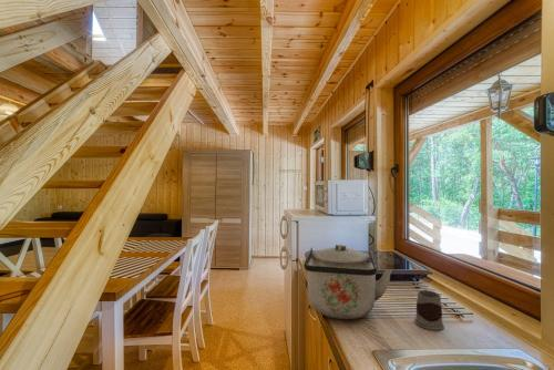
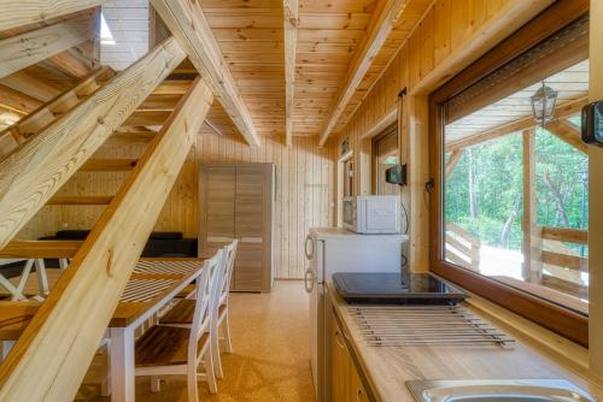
- mug [413,288,445,331]
- kettle [304,244,392,320]
